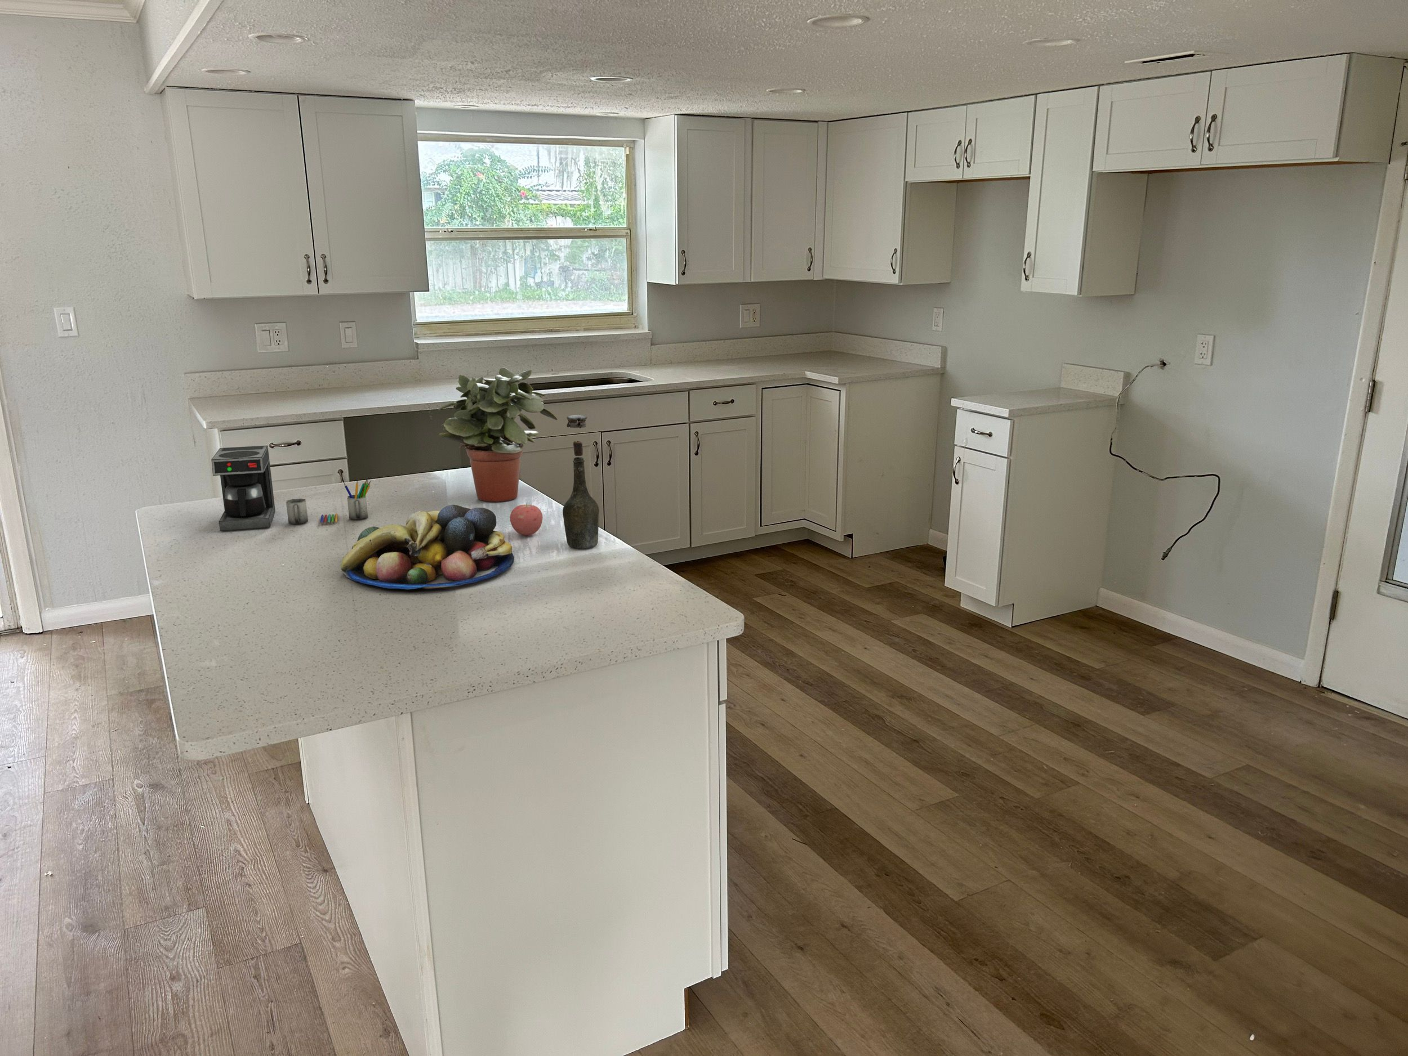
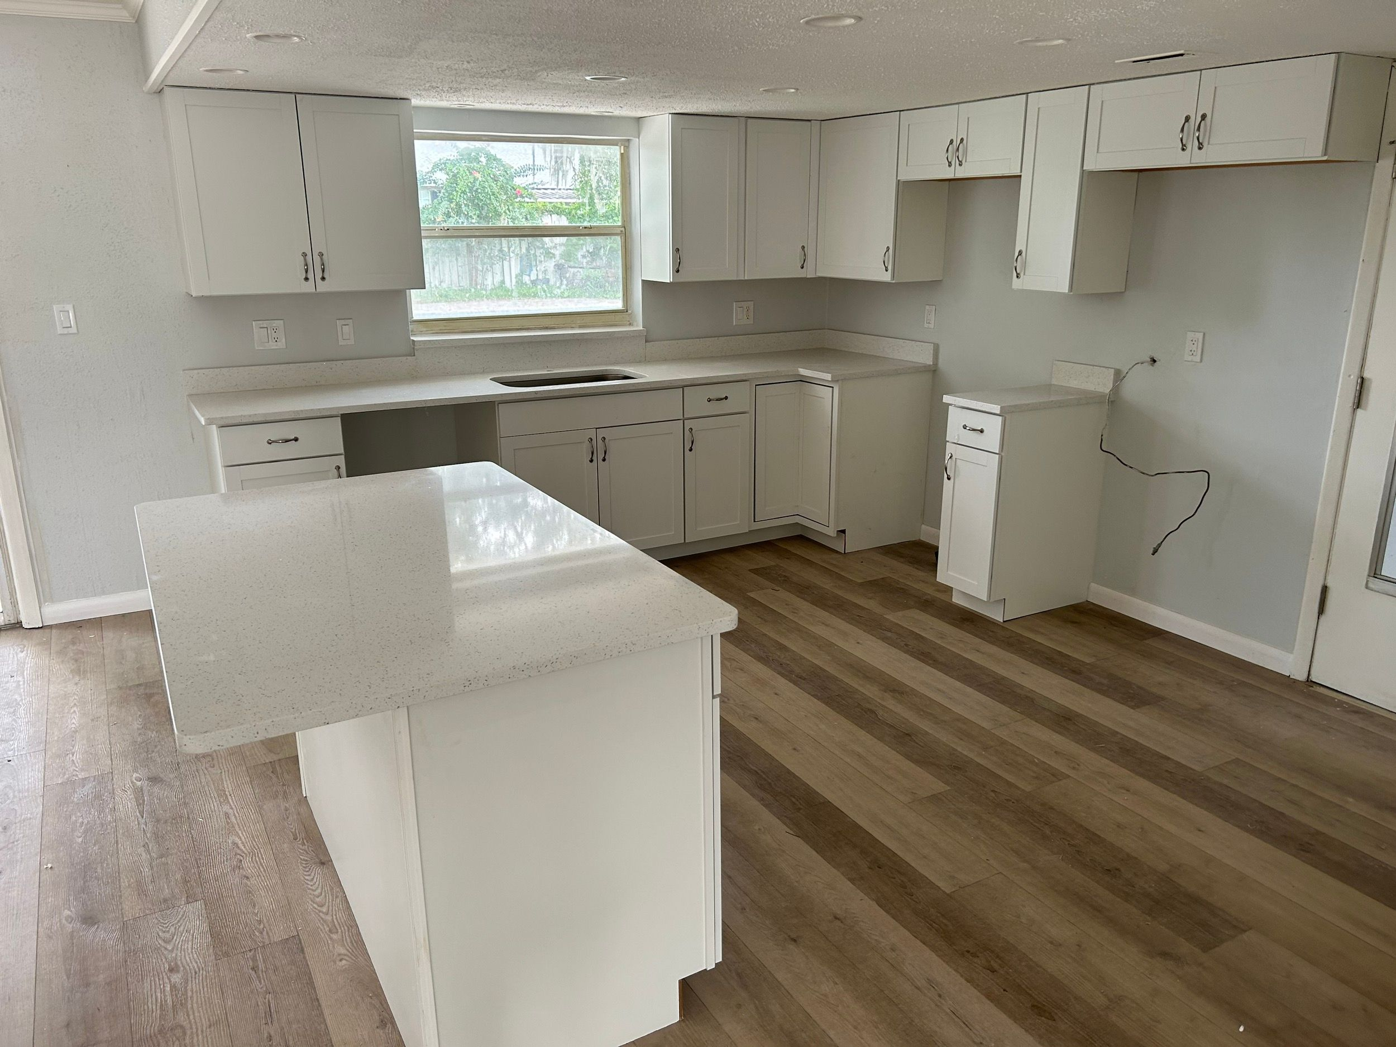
- potted plant [438,367,558,502]
- bottle [563,414,600,549]
- apple [509,502,543,536]
- fruit bowl [341,505,515,590]
- coffee maker [211,445,372,531]
